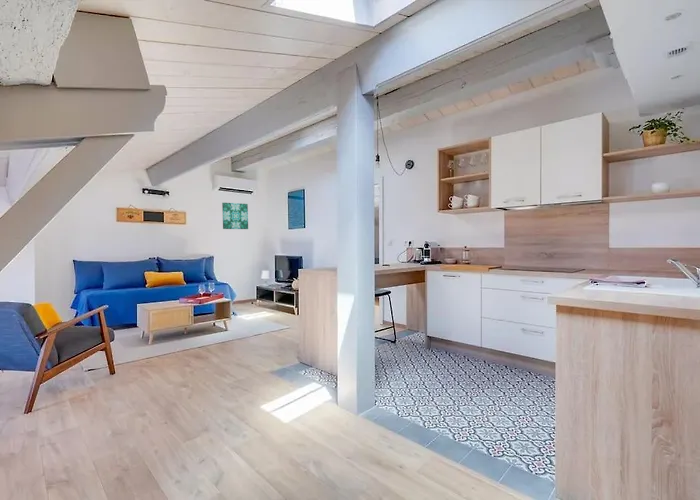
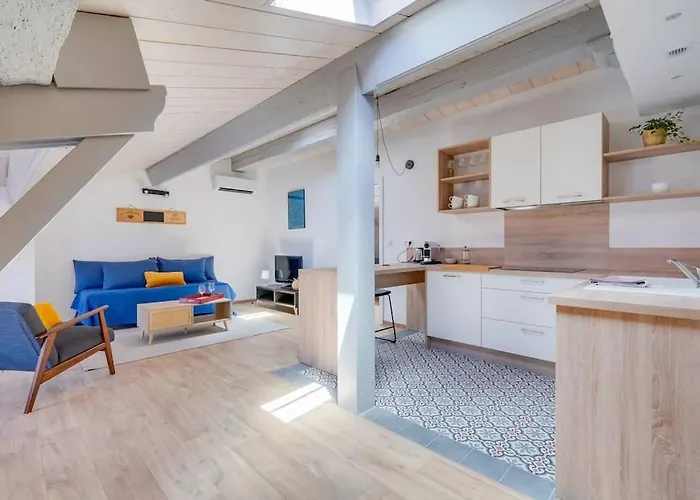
- wall art [221,202,249,230]
